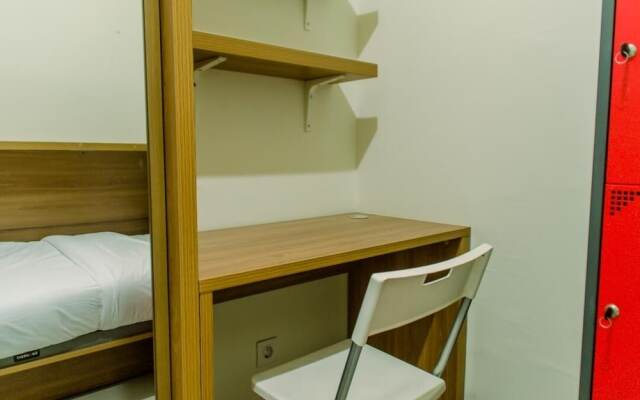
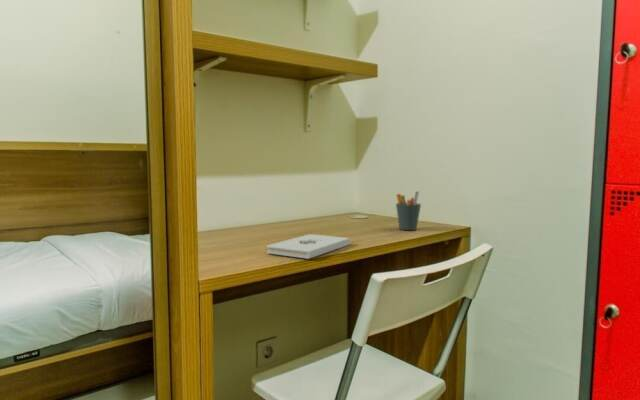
+ notepad [266,233,351,260]
+ pen holder [395,190,422,231]
